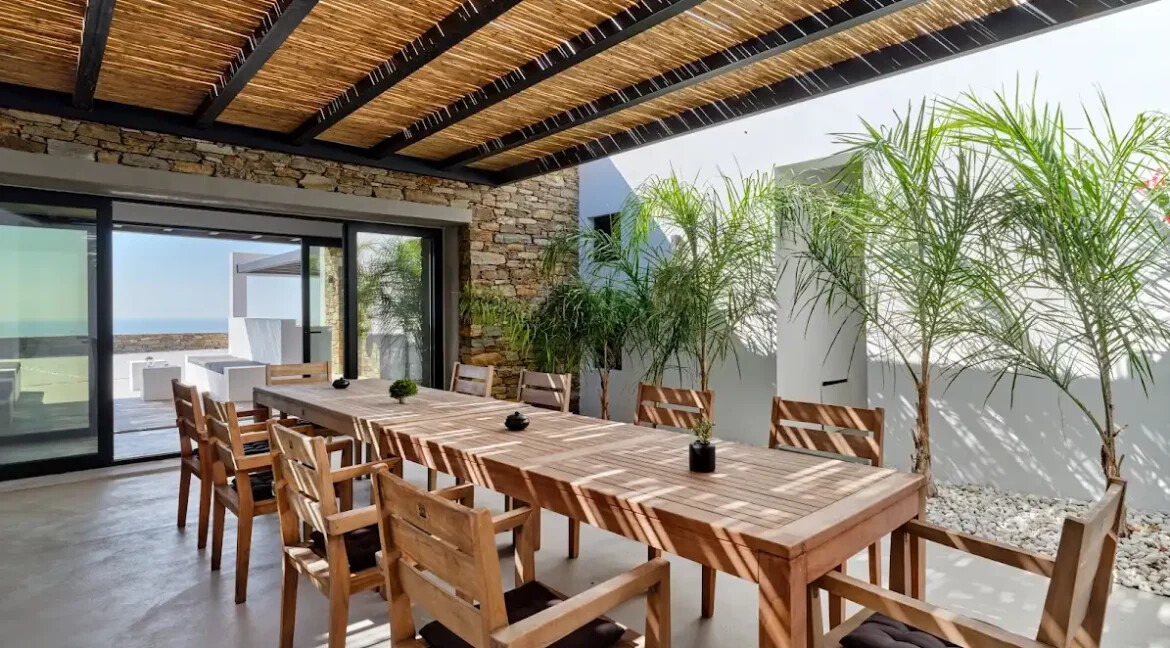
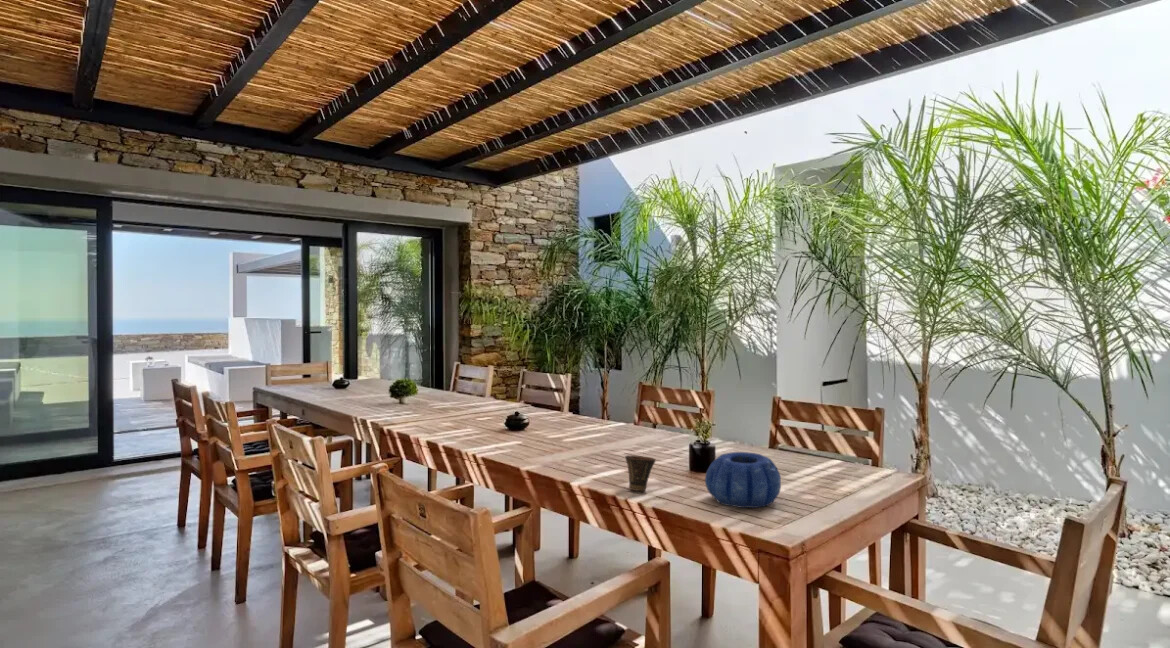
+ decorative bowl [704,451,782,509]
+ cup [624,454,657,492]
